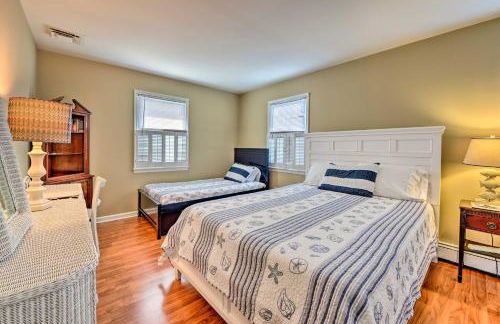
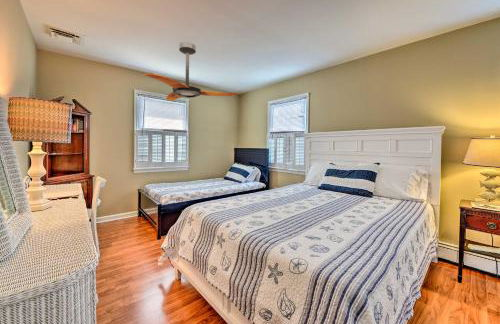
+ ceiling fan [143,41,238,102]
